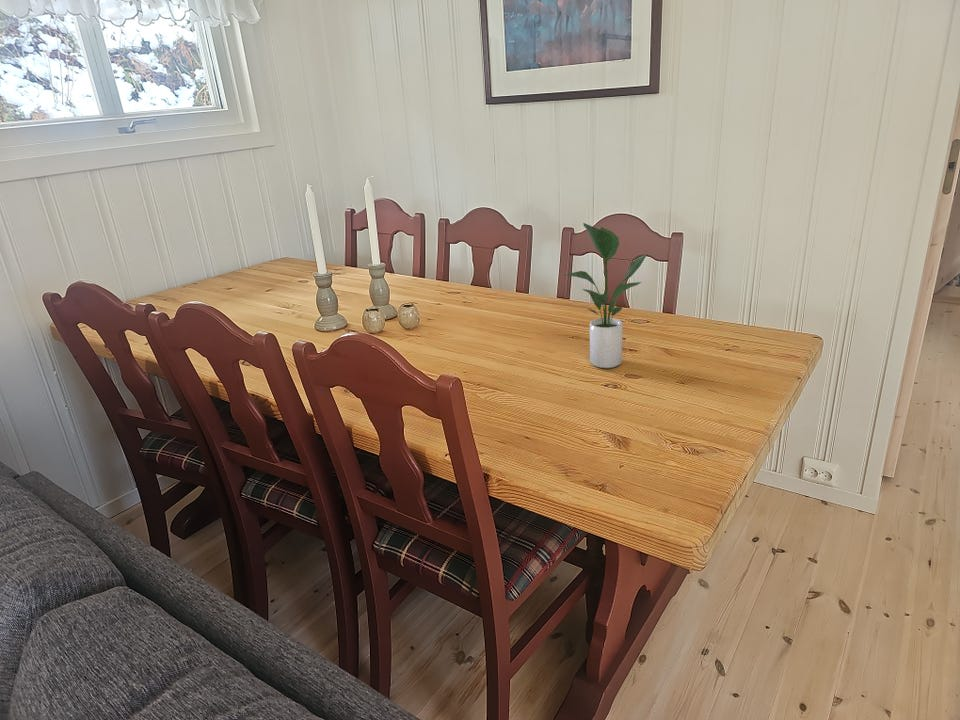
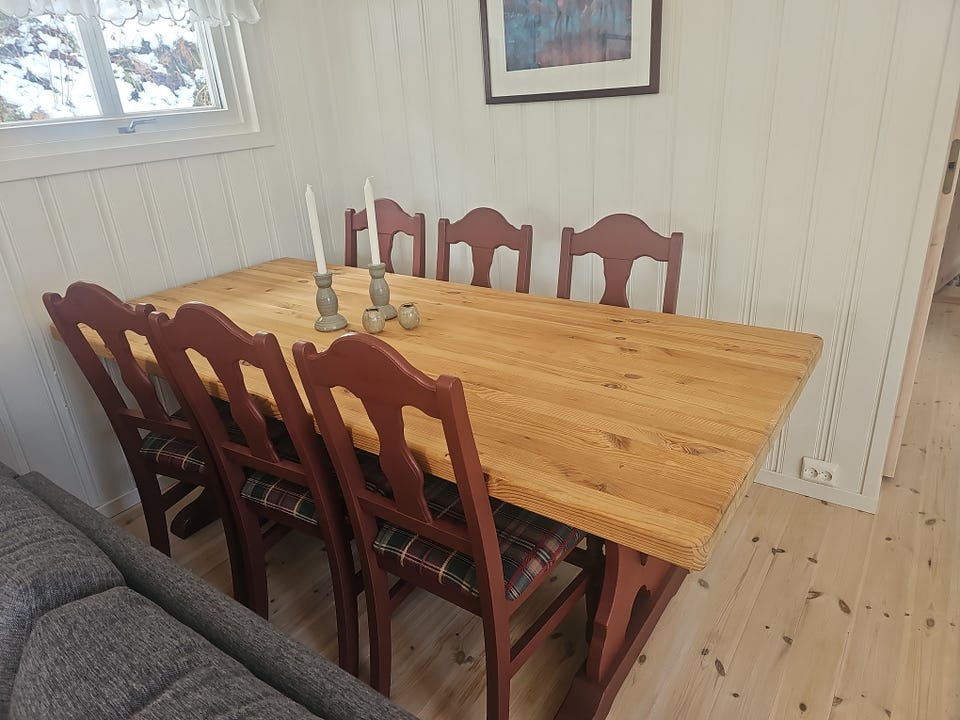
- potted plant [564,222,649,369]
